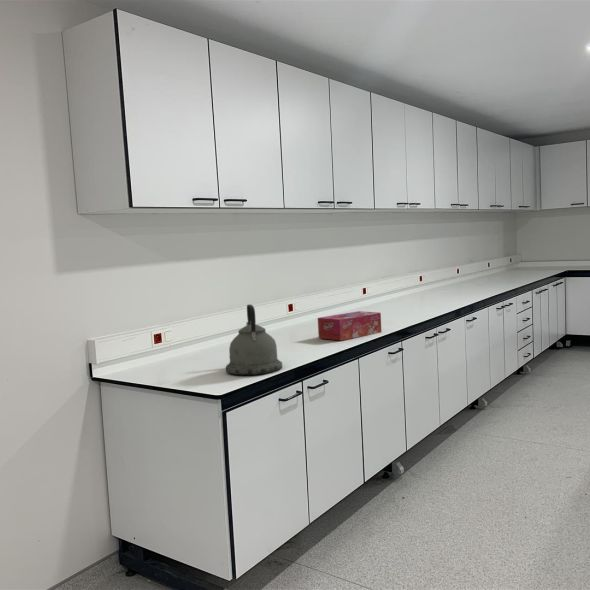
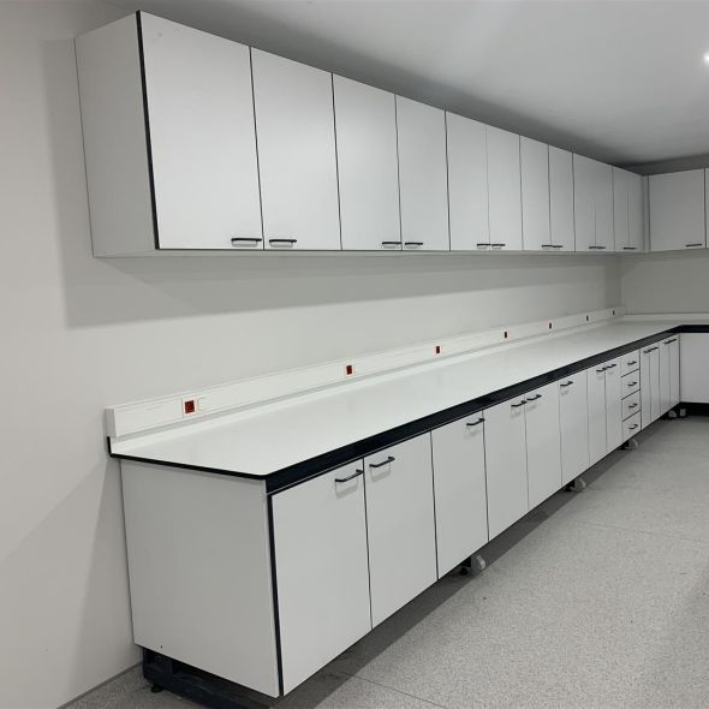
- tissue box [317,310,383,342]
- kettle [225,304,283,376]
